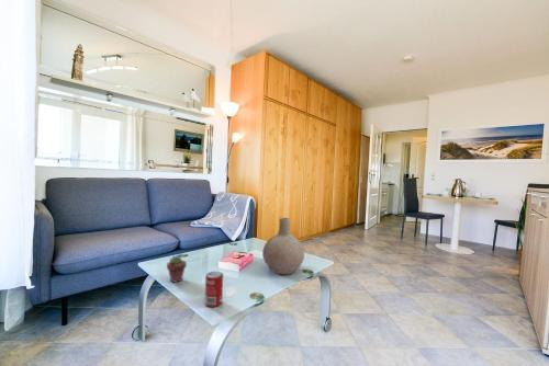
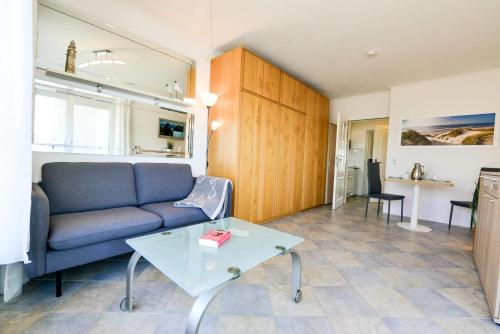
- potted succulent [166,254,188,284]
- beverage can [204,271,224,308]
- vase [261,217,305,276]
